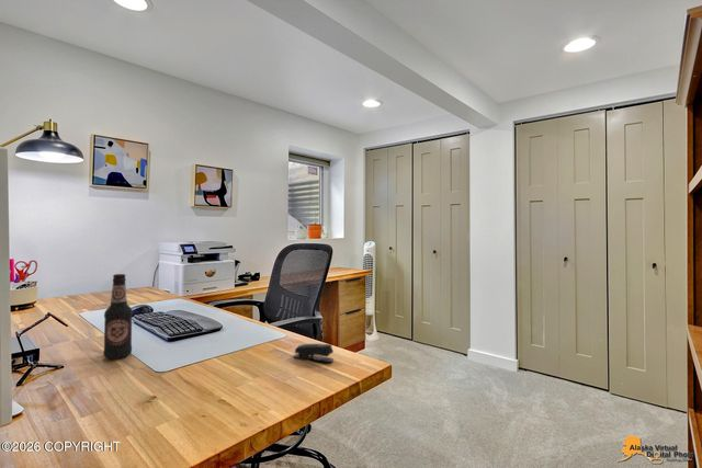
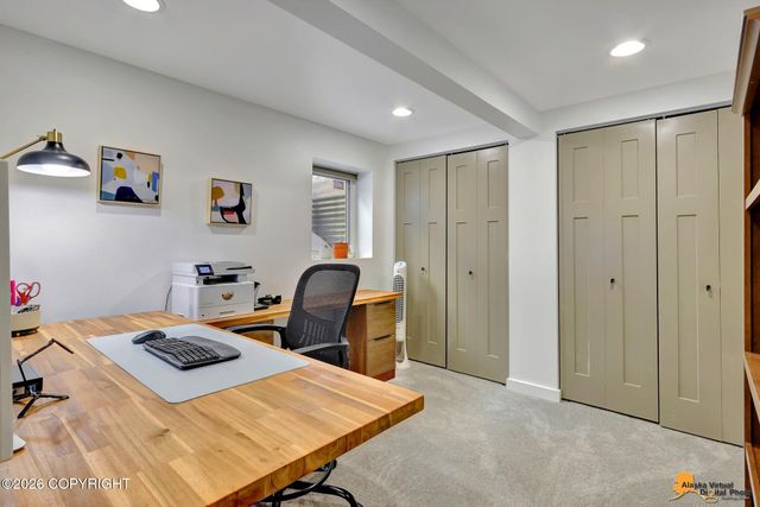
- bottle [102,273,134,359]
- stapler [293,343,335,363]
